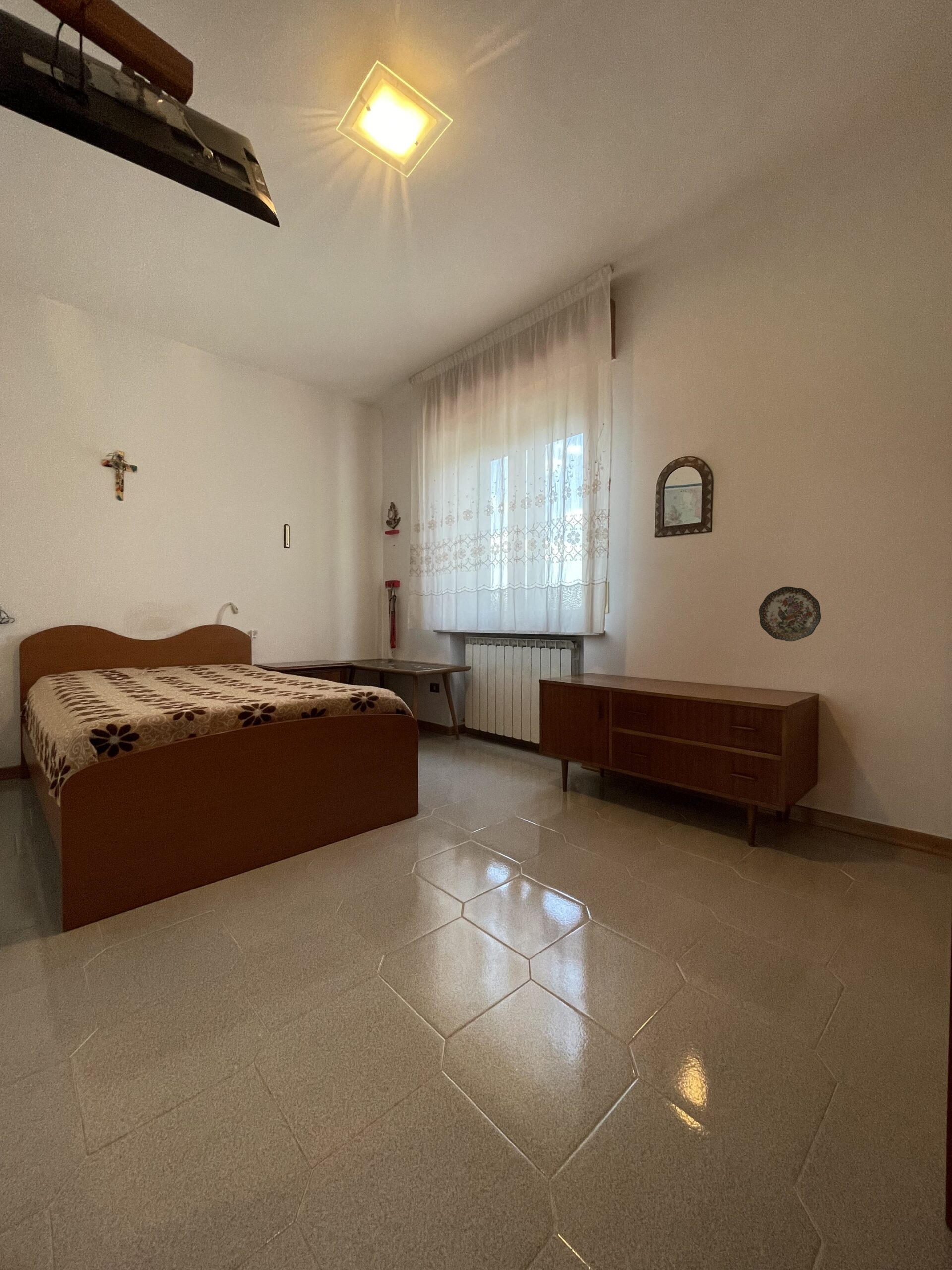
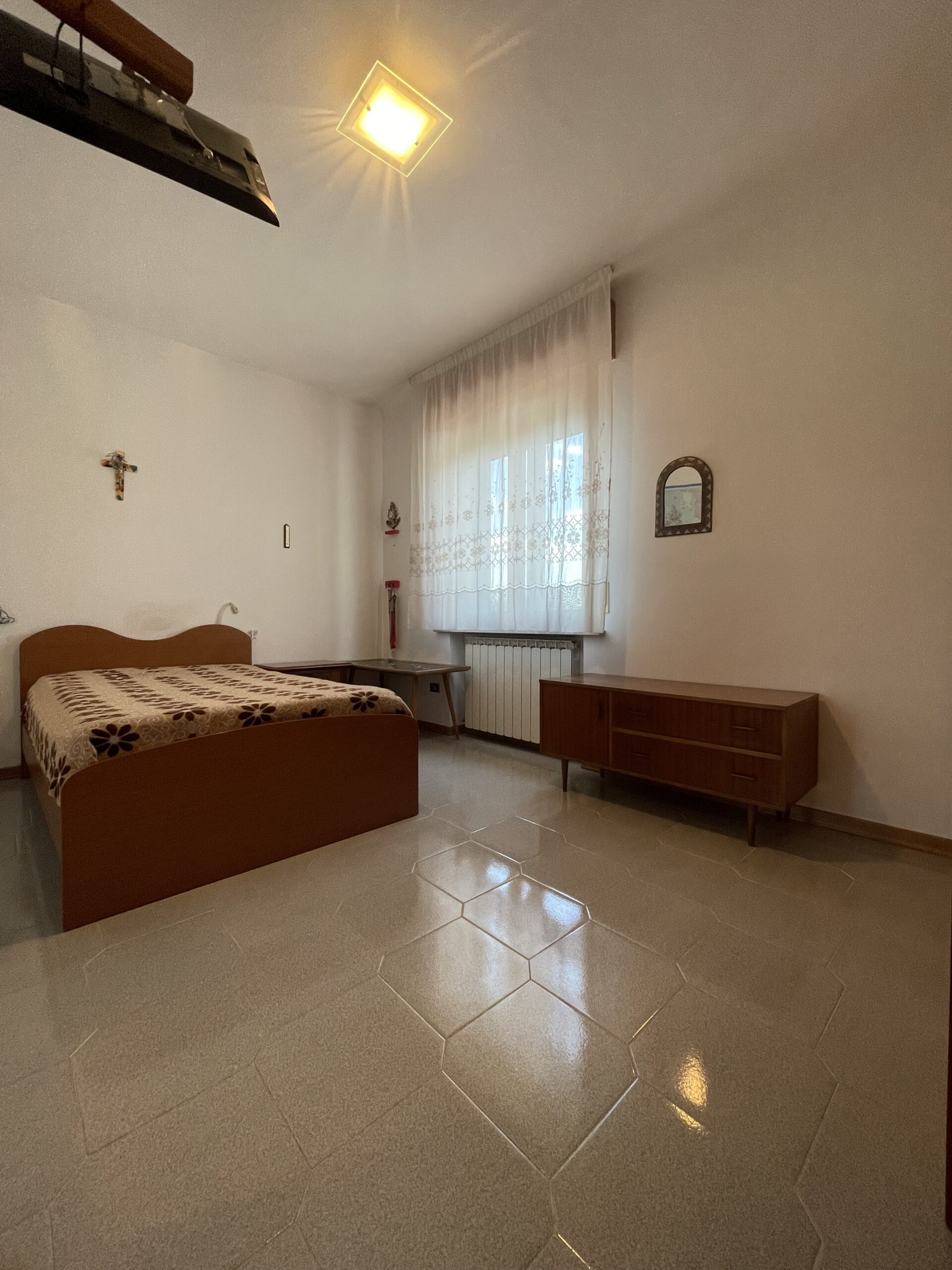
- decorative plate [758,586,821,642]
